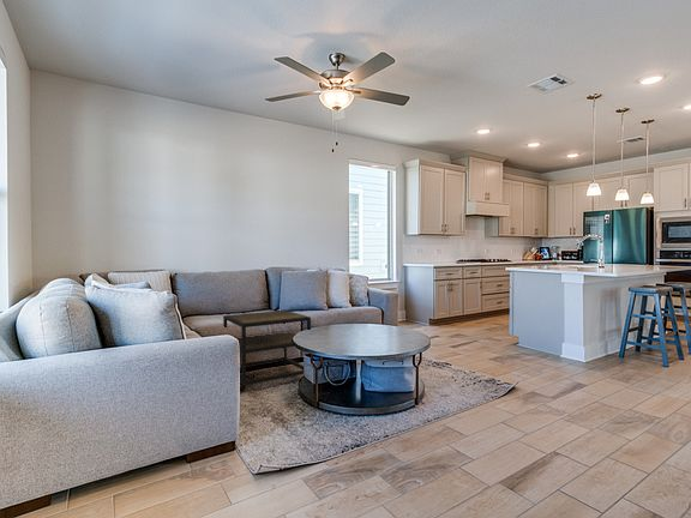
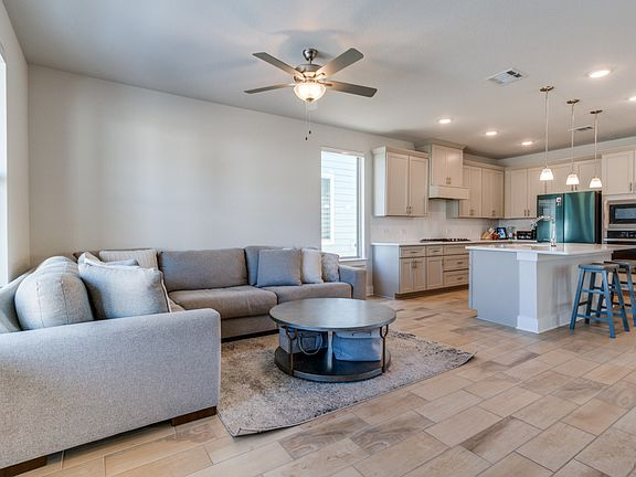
- side table [222,309,312,393]
